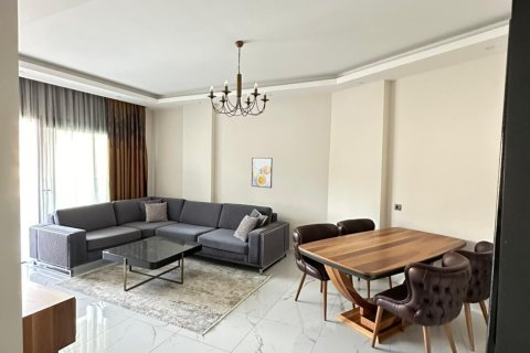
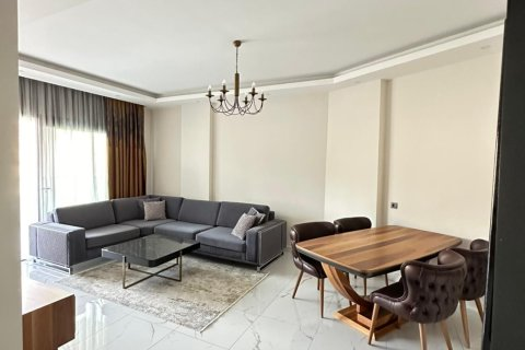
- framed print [251,157,274,189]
